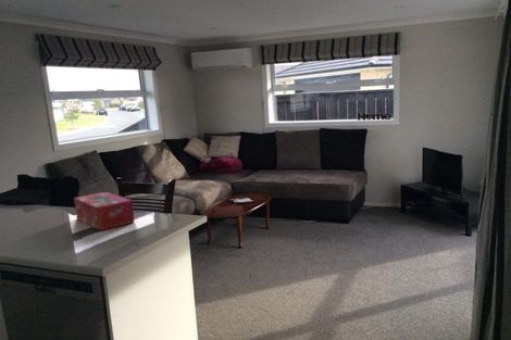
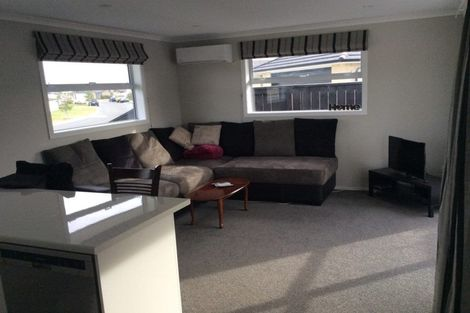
- tissue box [73,191,136,231]
